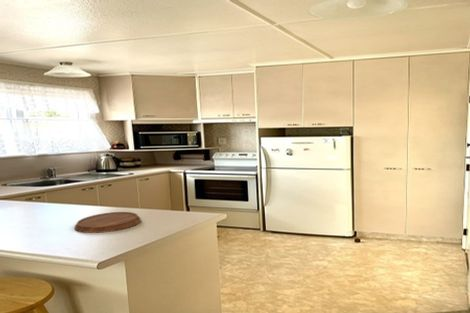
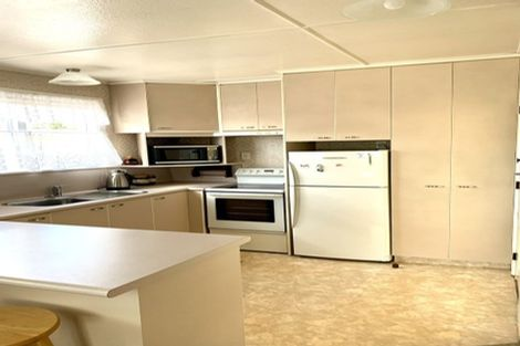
- cutting board [73,211,142,234]
